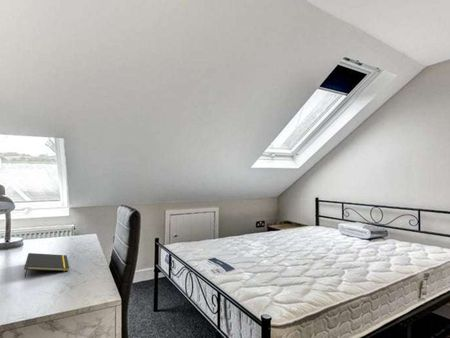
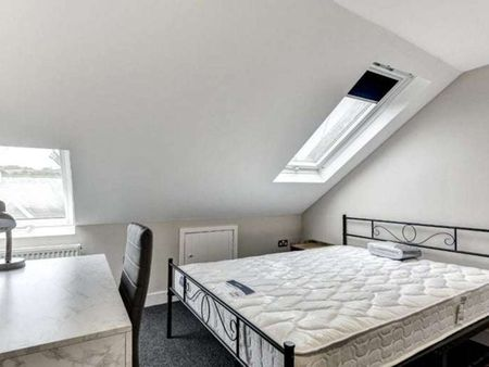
- notepad [23,252,70,279]
